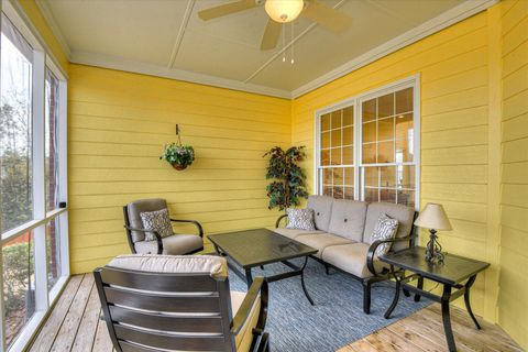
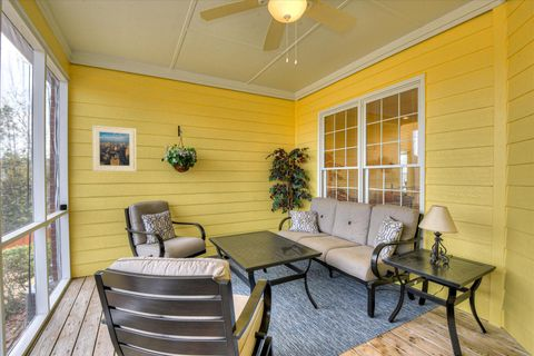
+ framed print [91,125,137,172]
